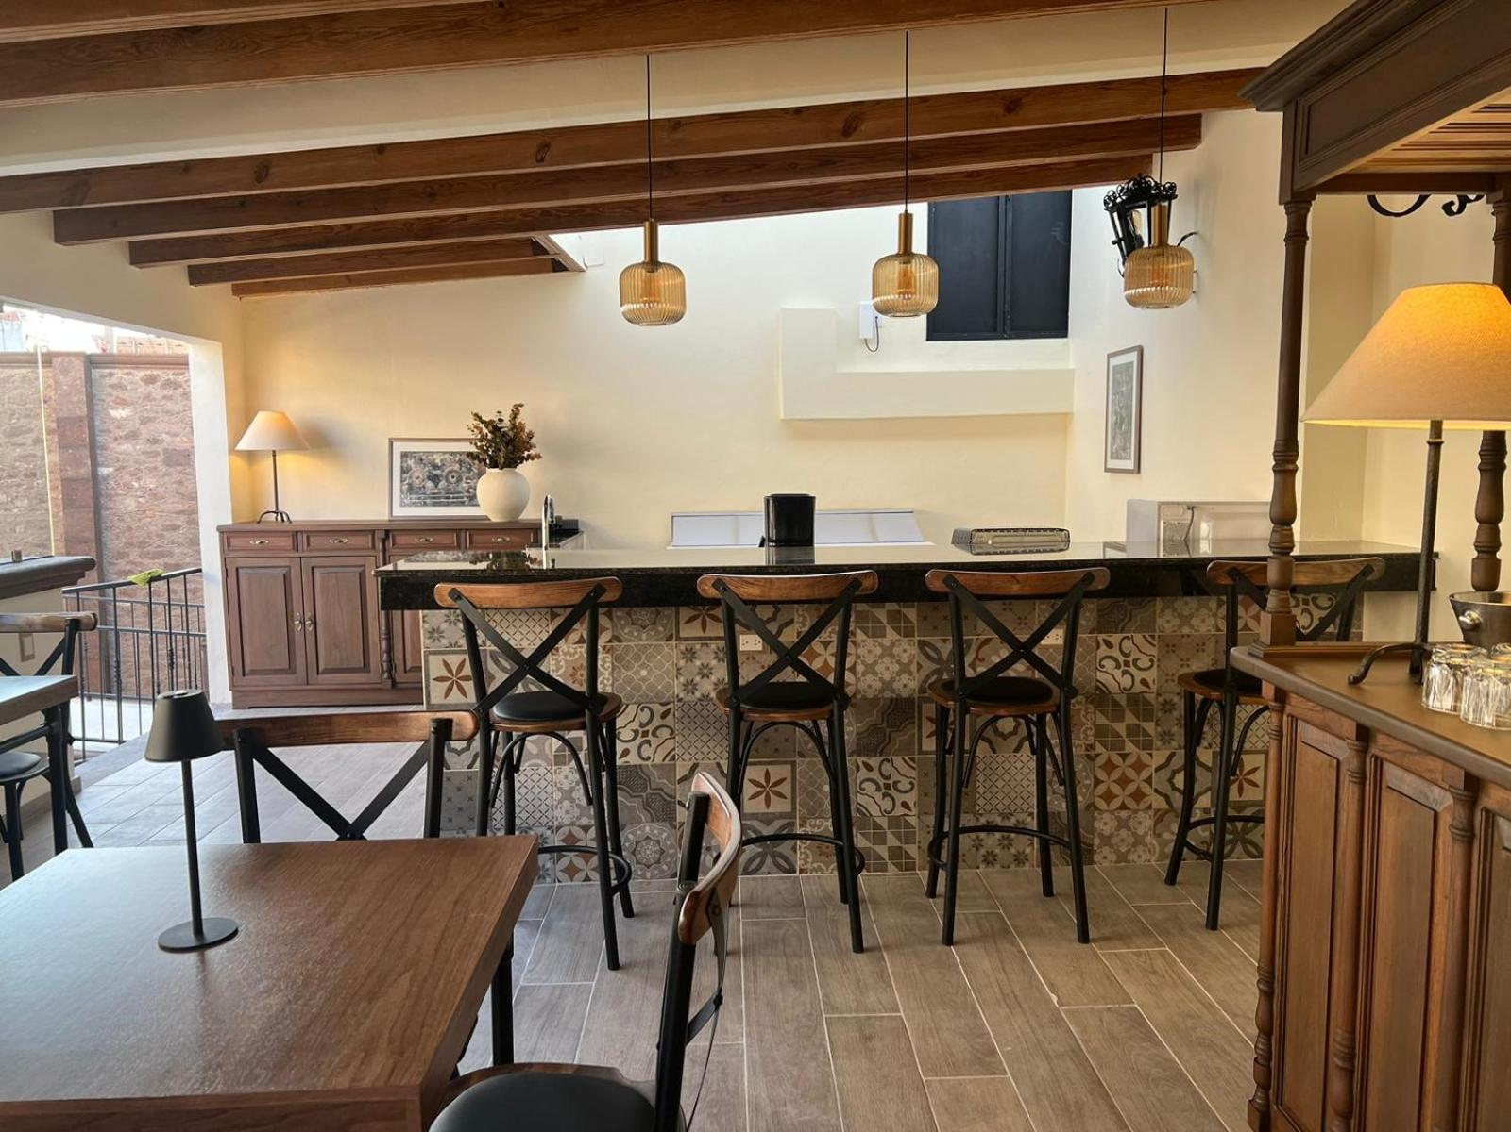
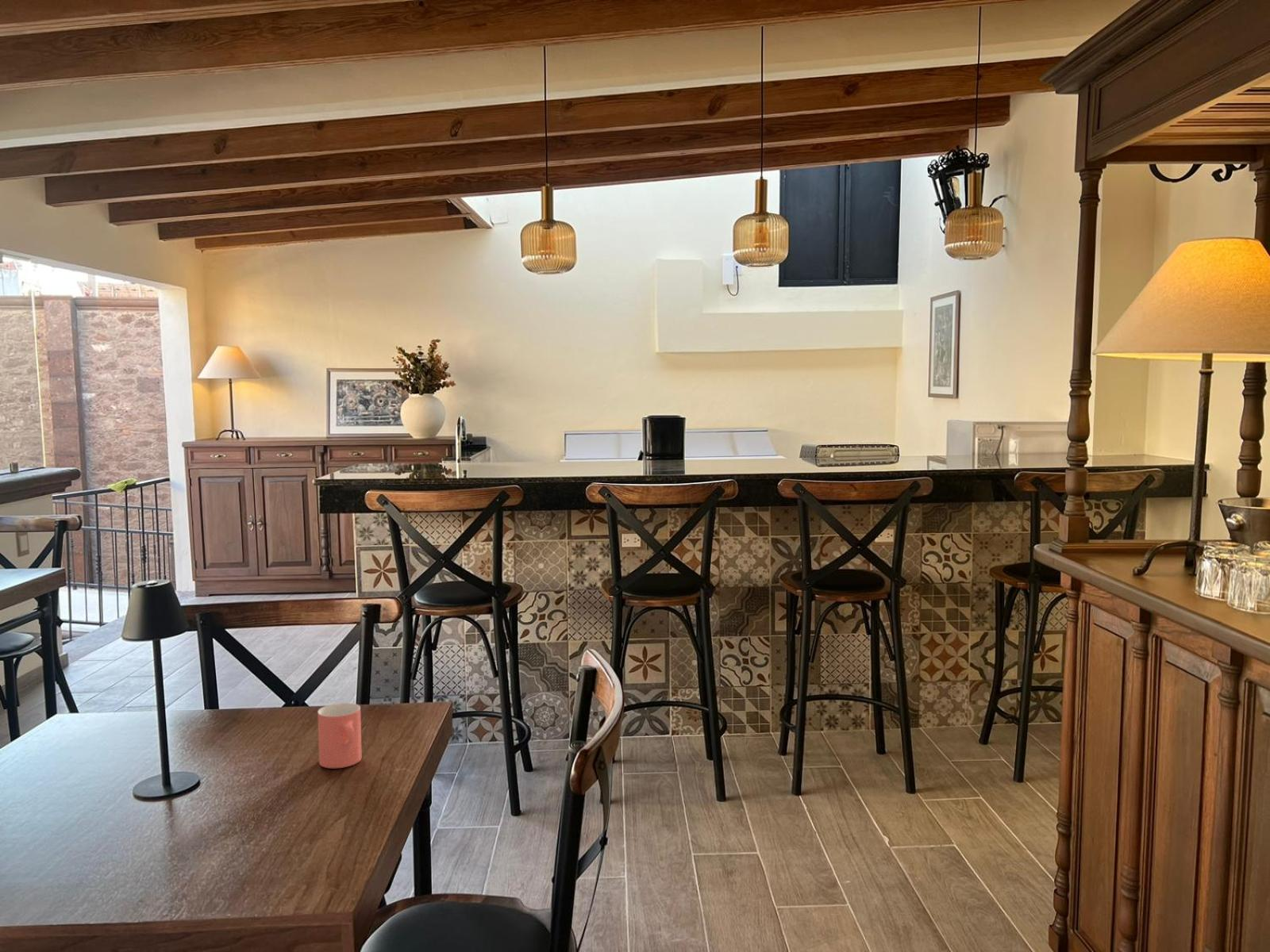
+ cup [318,702,362,769]
